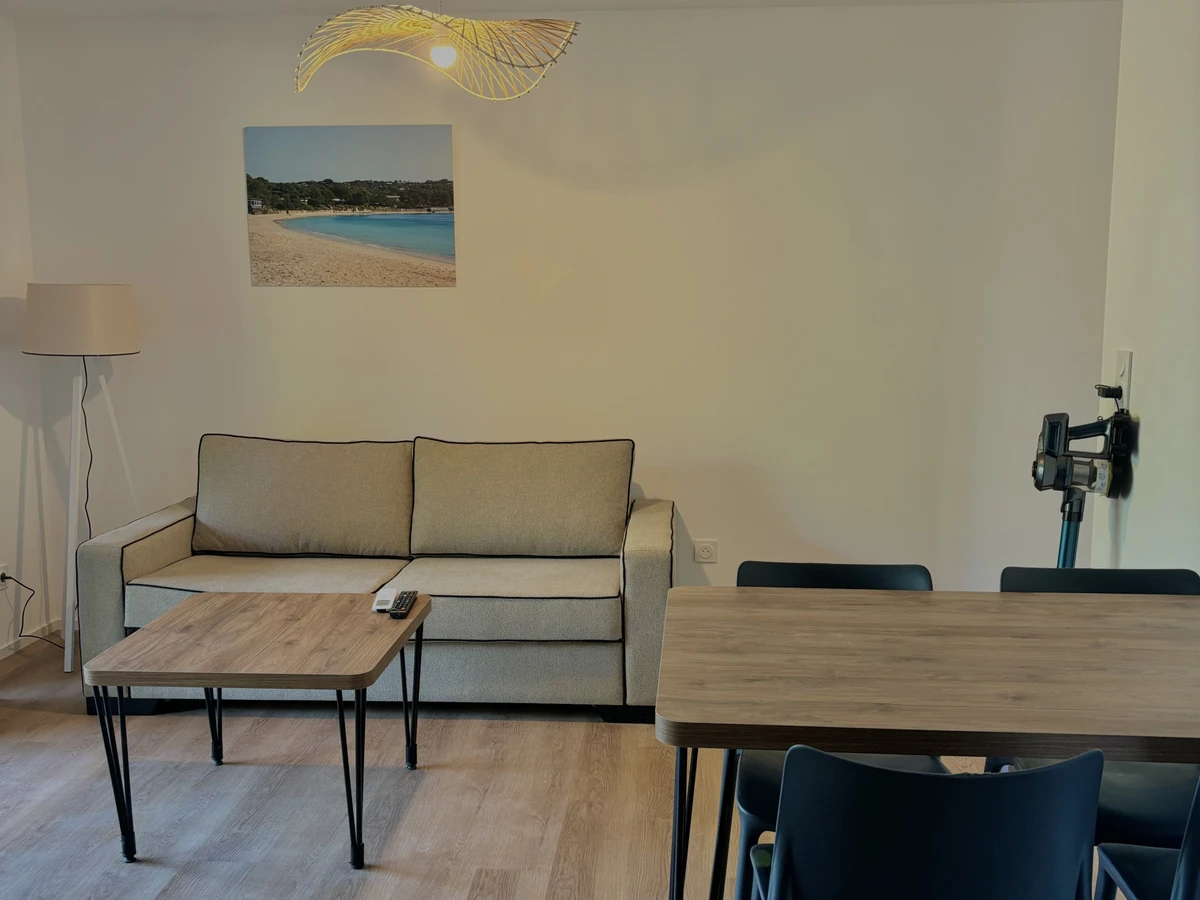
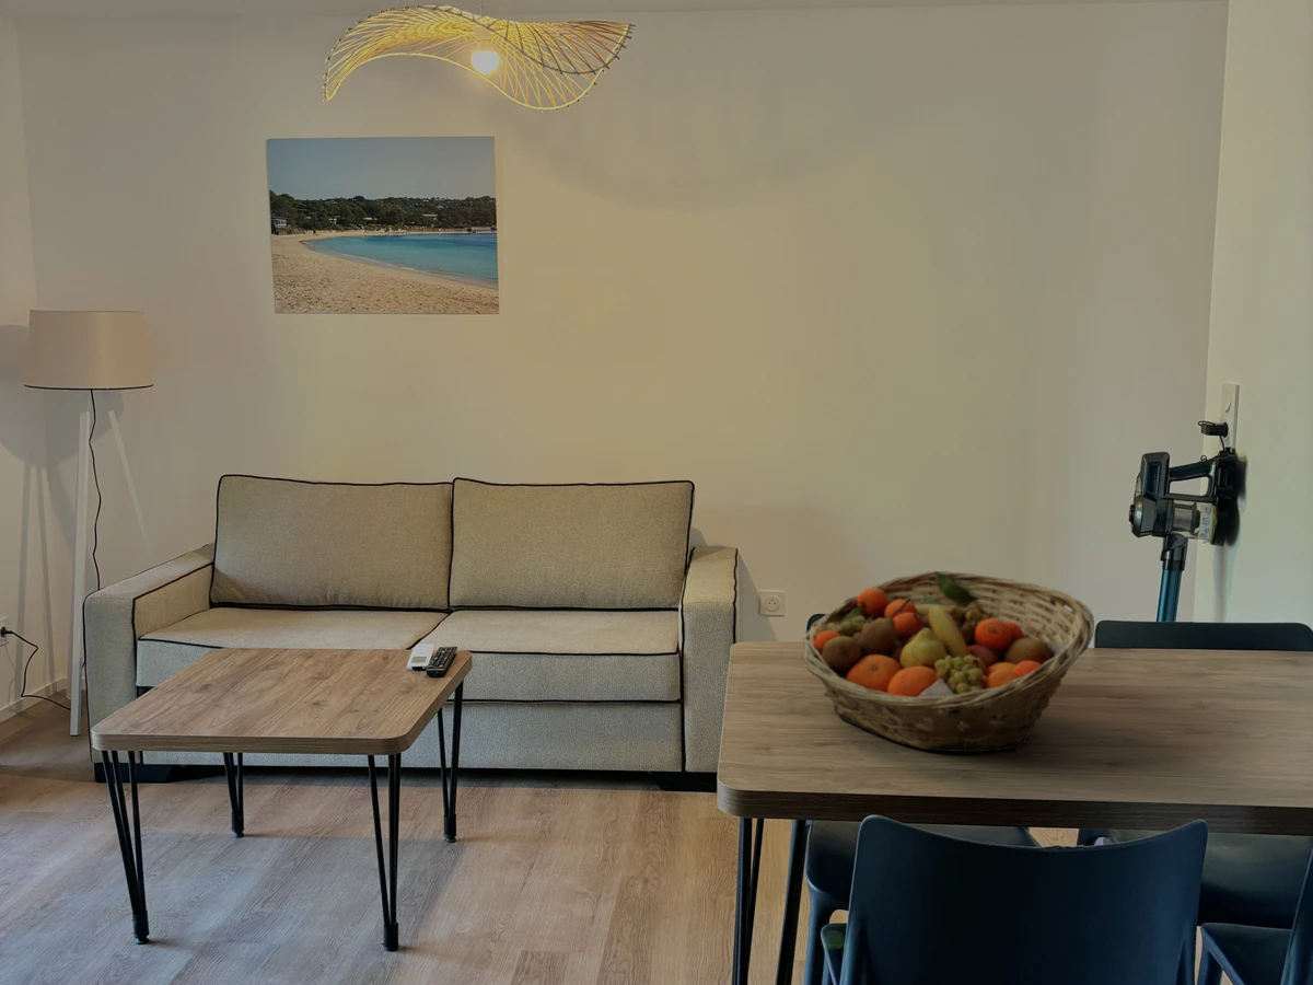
+ fruit basket [801,570,1095,753]
